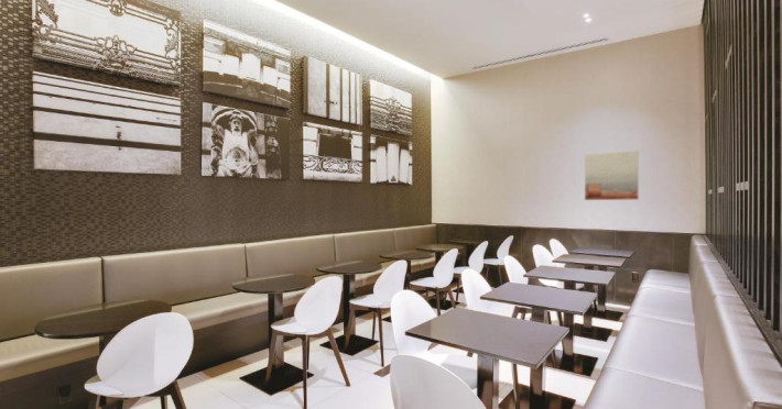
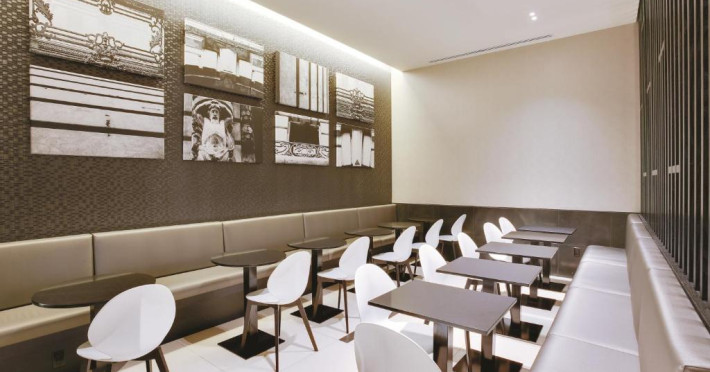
- wall art [584,150,640,201]
